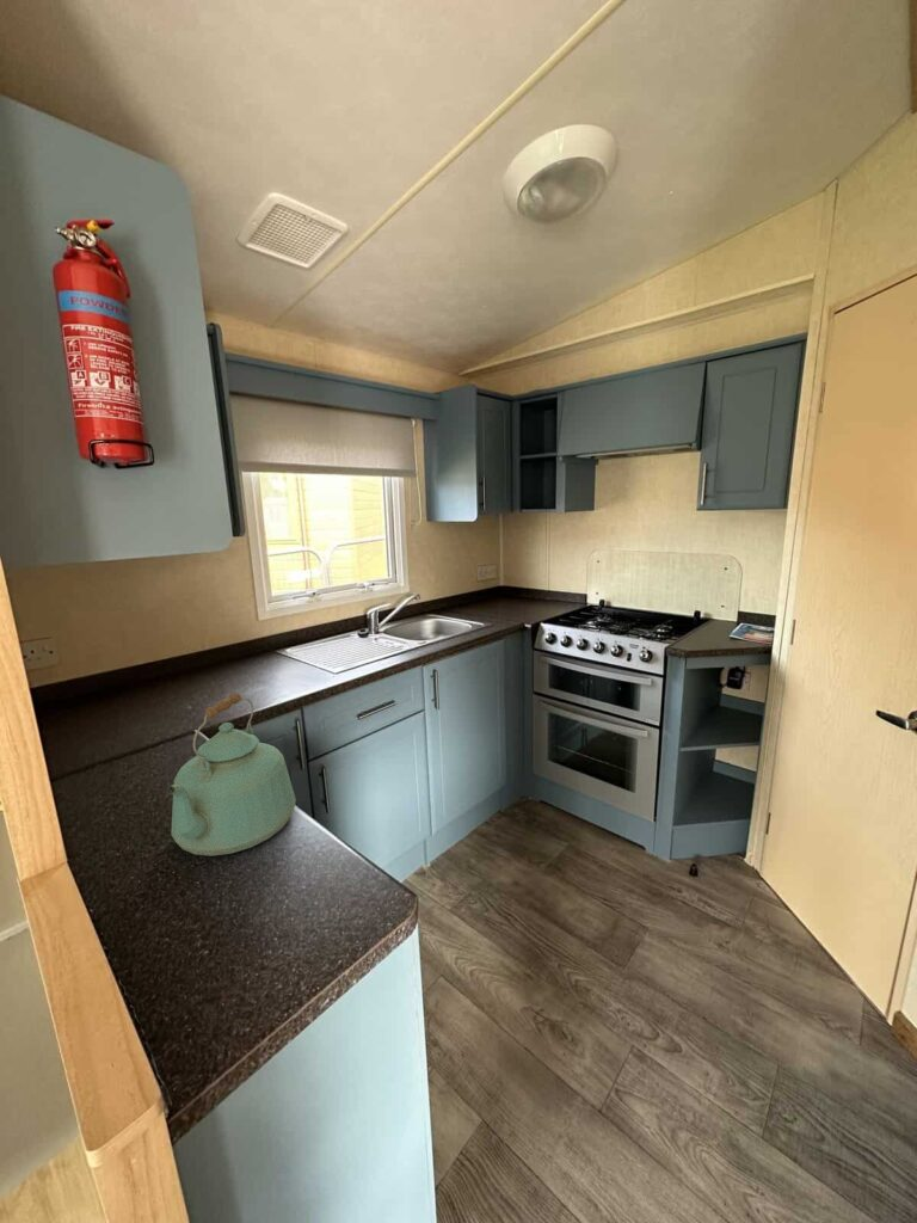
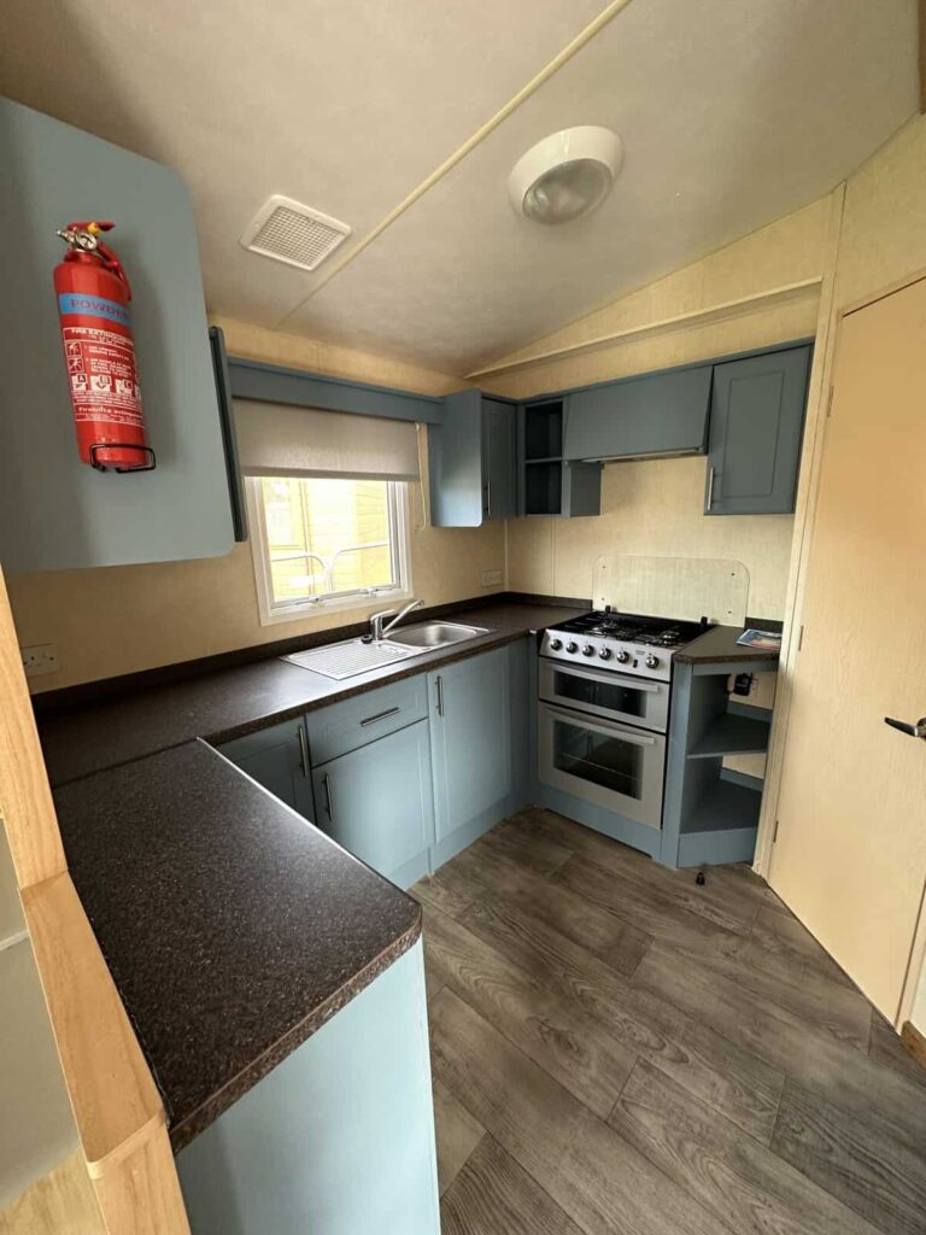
- kettle [165,692,297,858]
